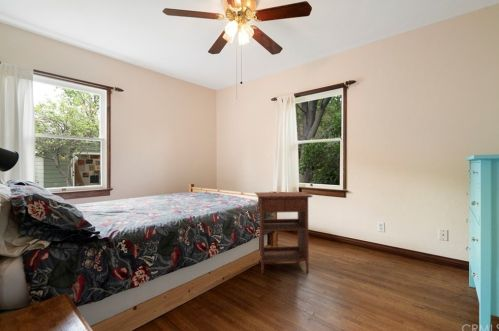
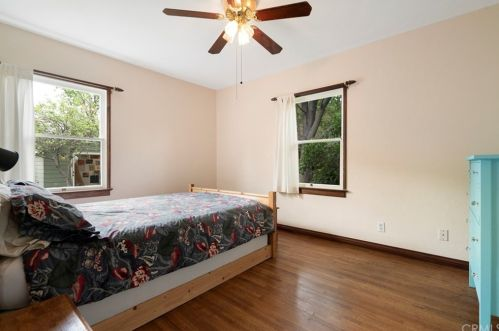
- nightstand [254,191,313,275]
